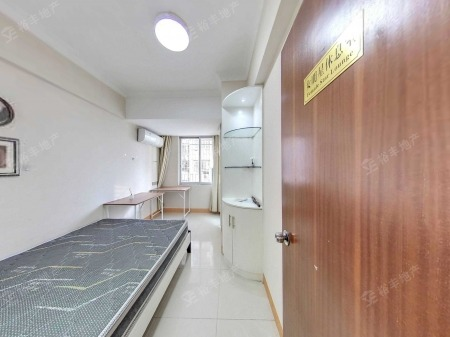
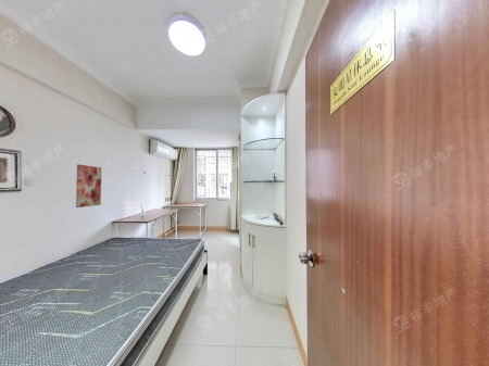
+ wall art [75,163,102,209]
